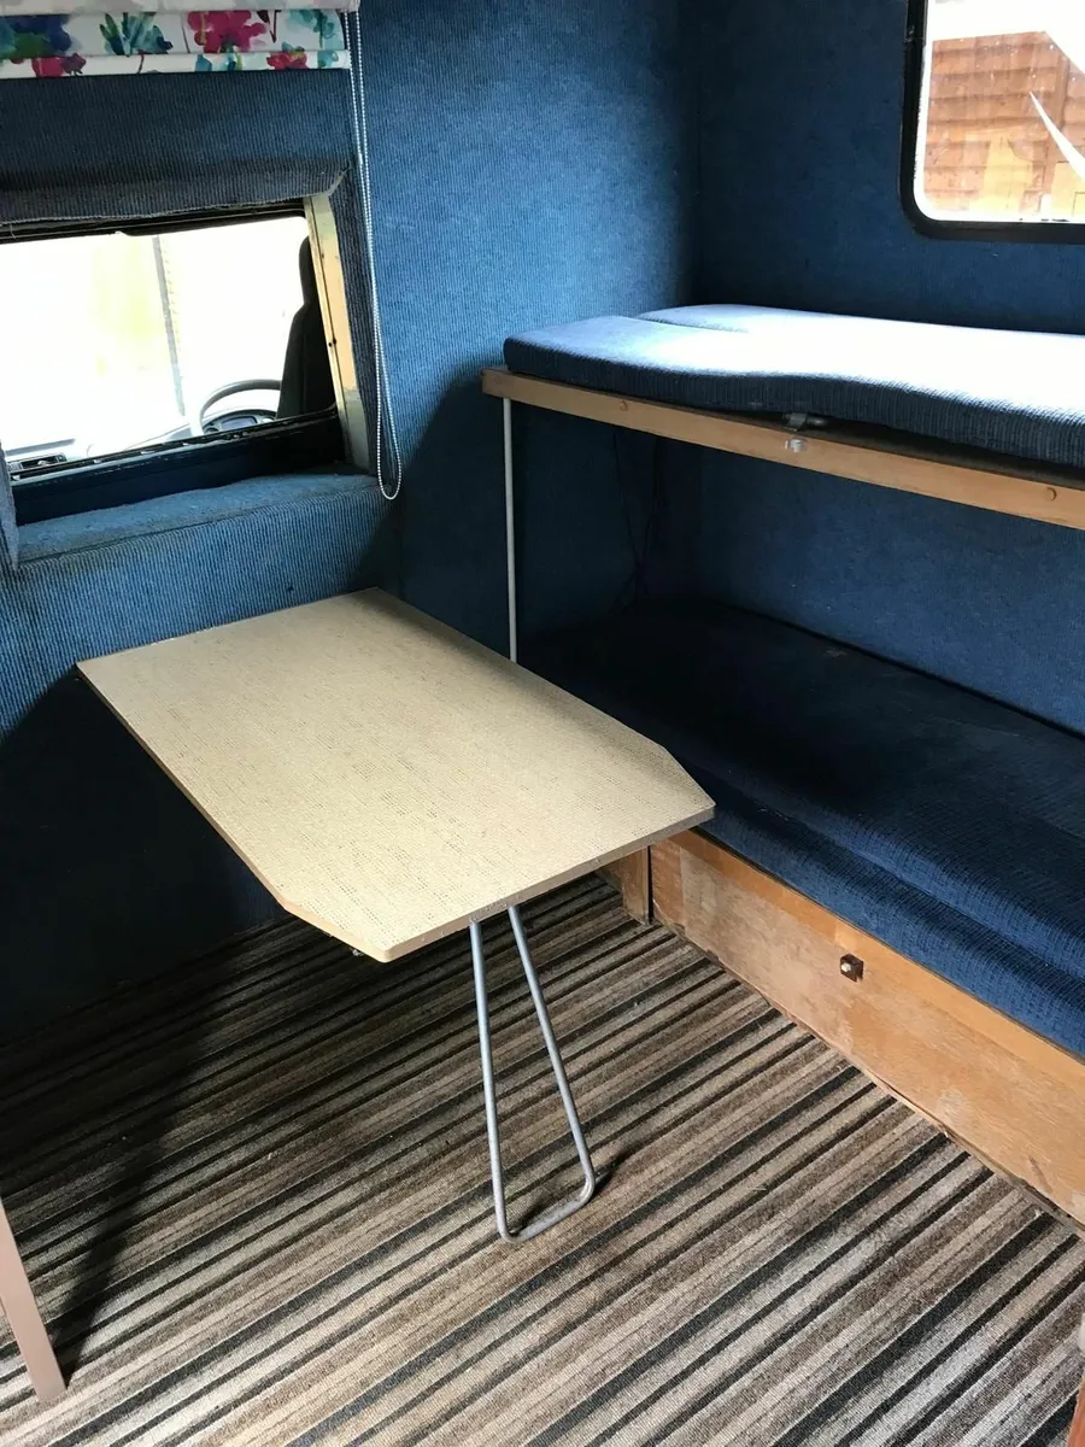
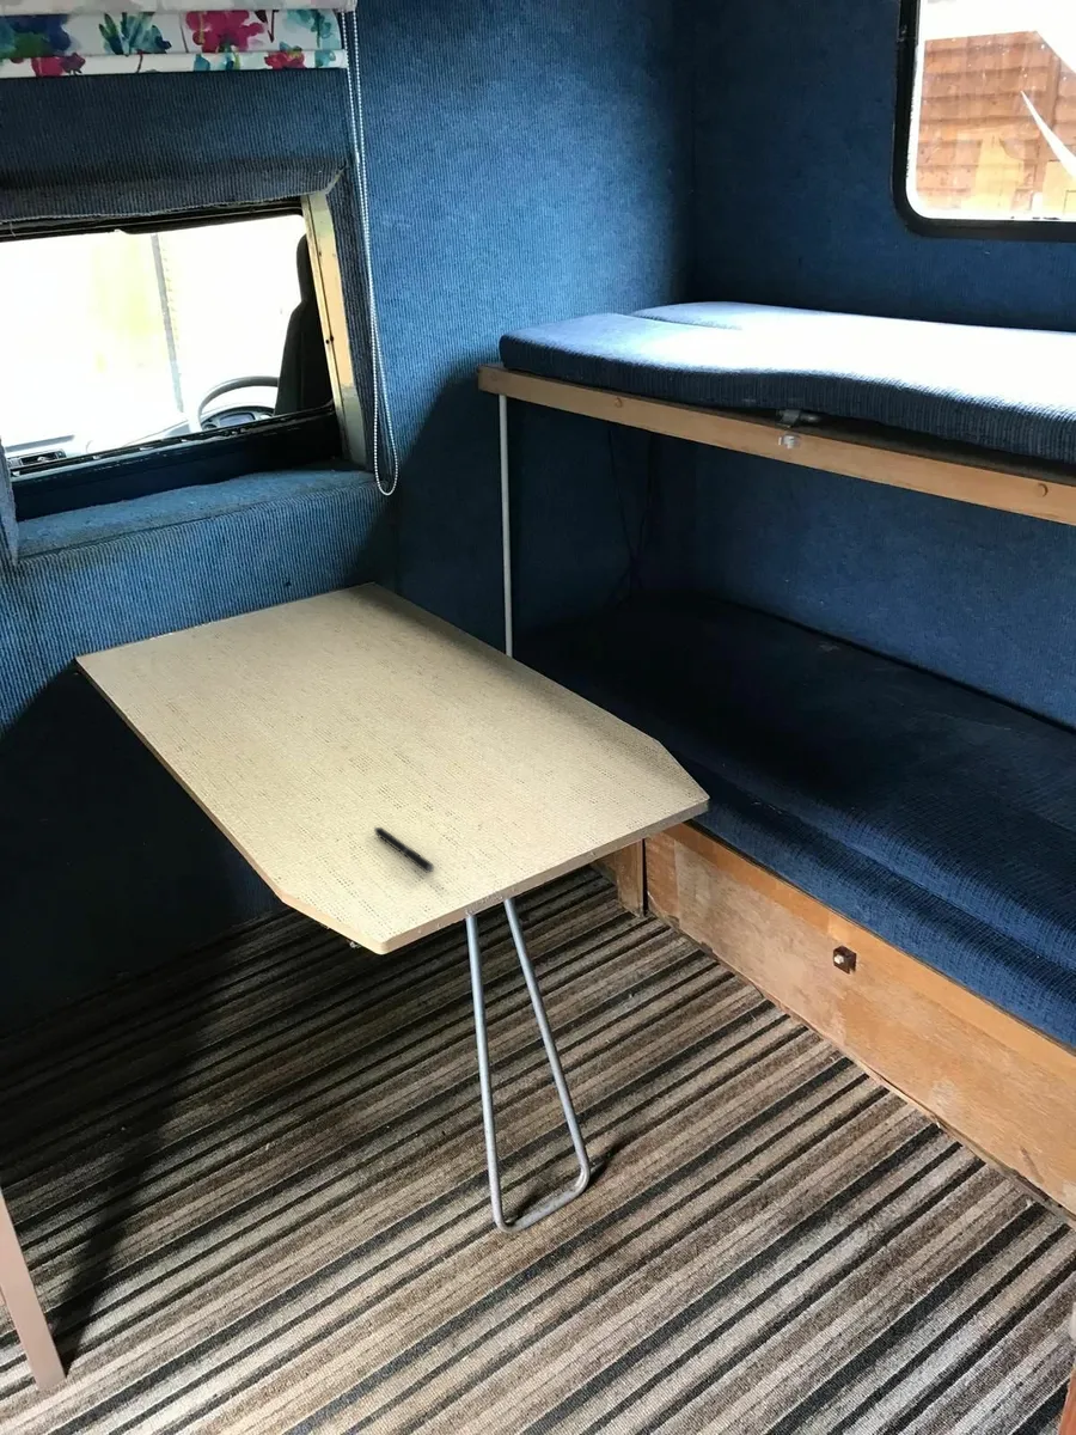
+ pen [373,826,435,874]
